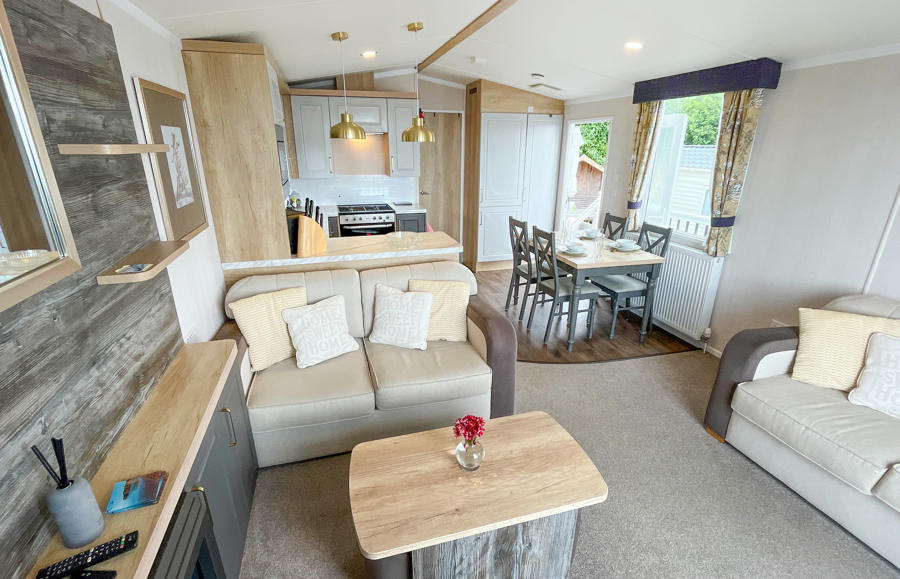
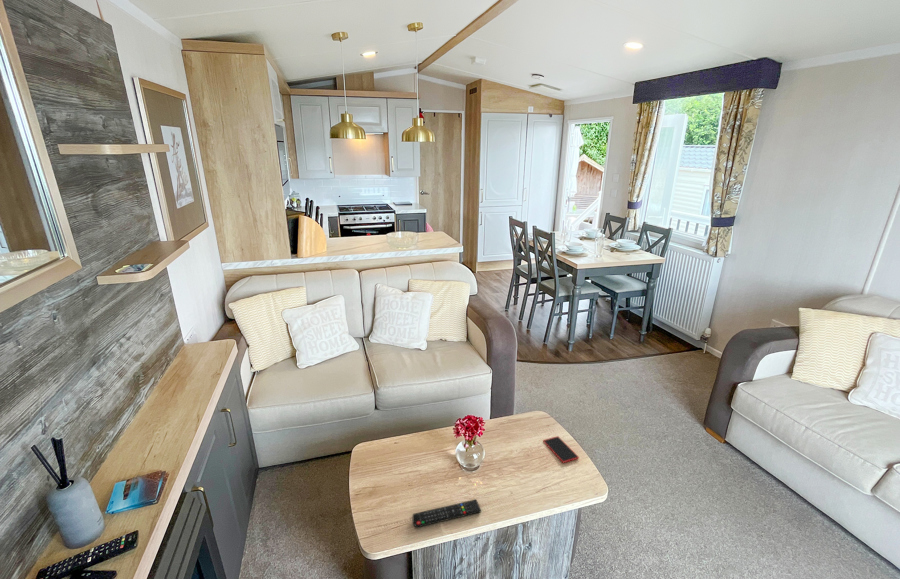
+ remote control [412,498,482,529]
+ smartphone [542,435,580,464]
